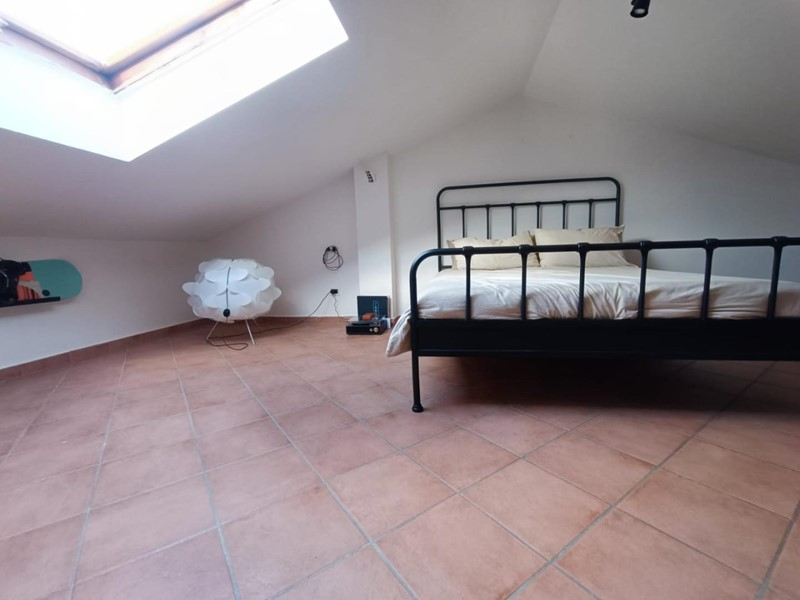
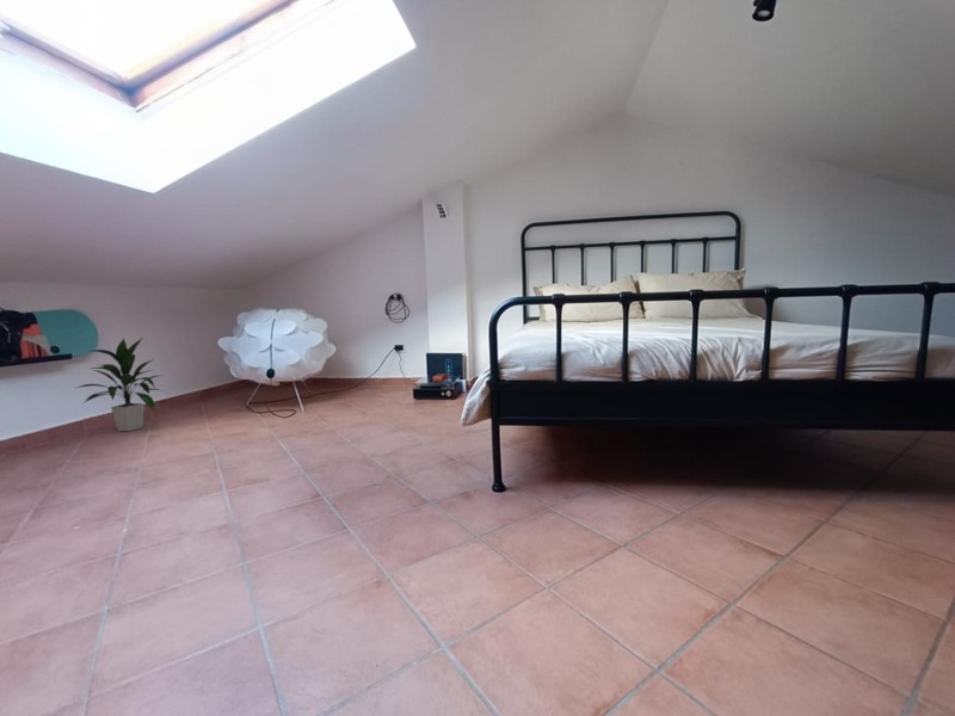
+ indoor plant [75,337,166,432]
